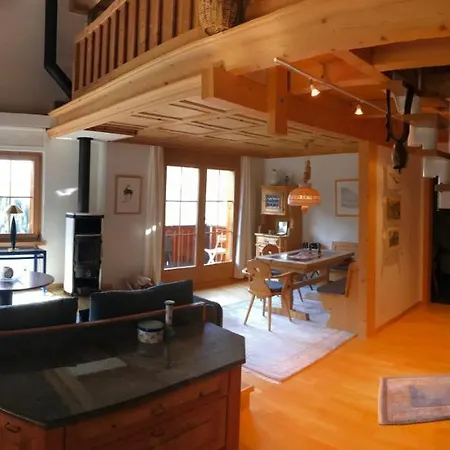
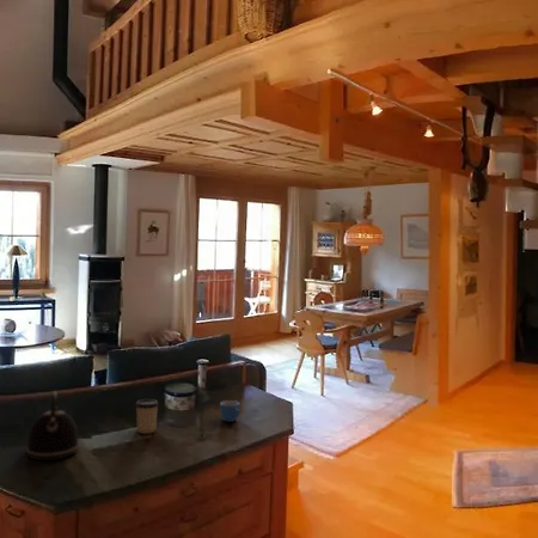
+ cup [135,398,159,435]
+ mug [219,399,242,423]
+ kettle [25,390,80,461]
